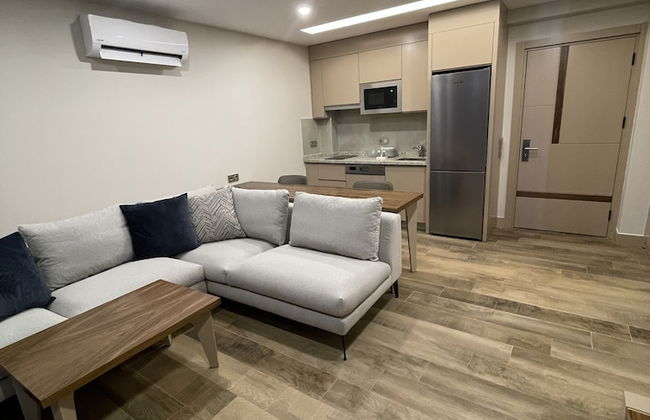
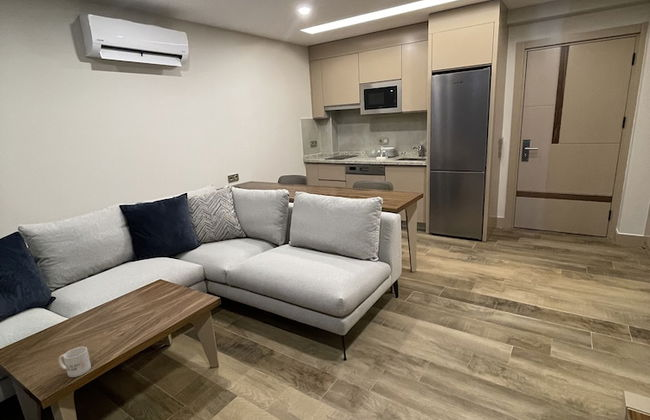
+ mug [58,346,92,378]
